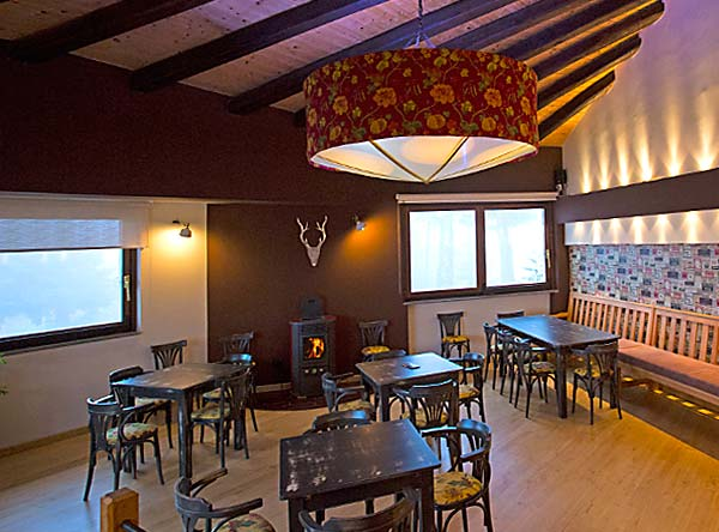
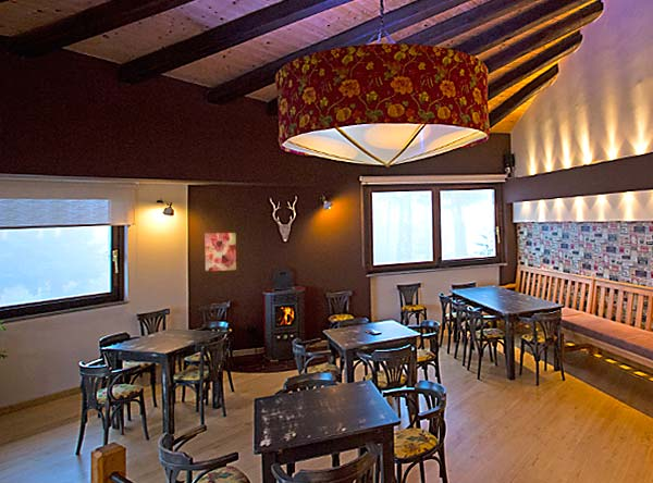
+ wall art [204,232,237,272]
